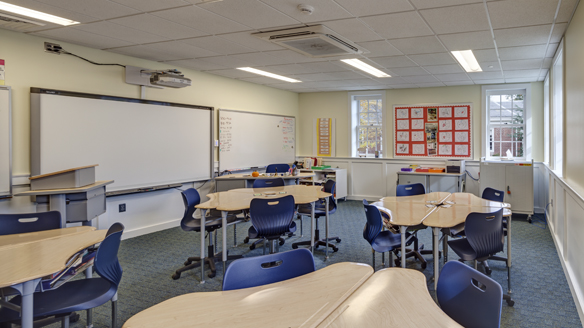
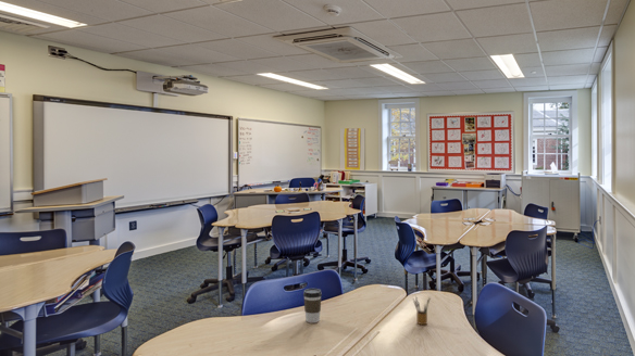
+ pencil box [412,295,432,326]
+ coffee cup [302,288,323,323]
